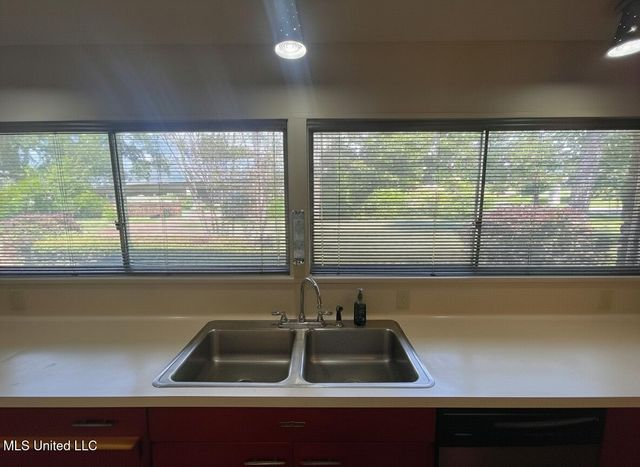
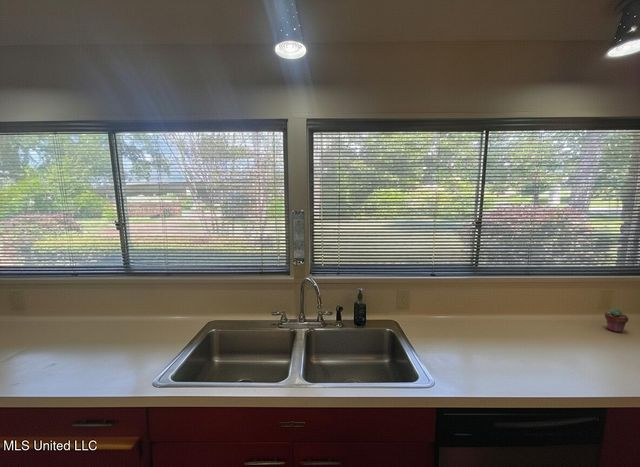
+ potted succulent [604,308,629,334]
